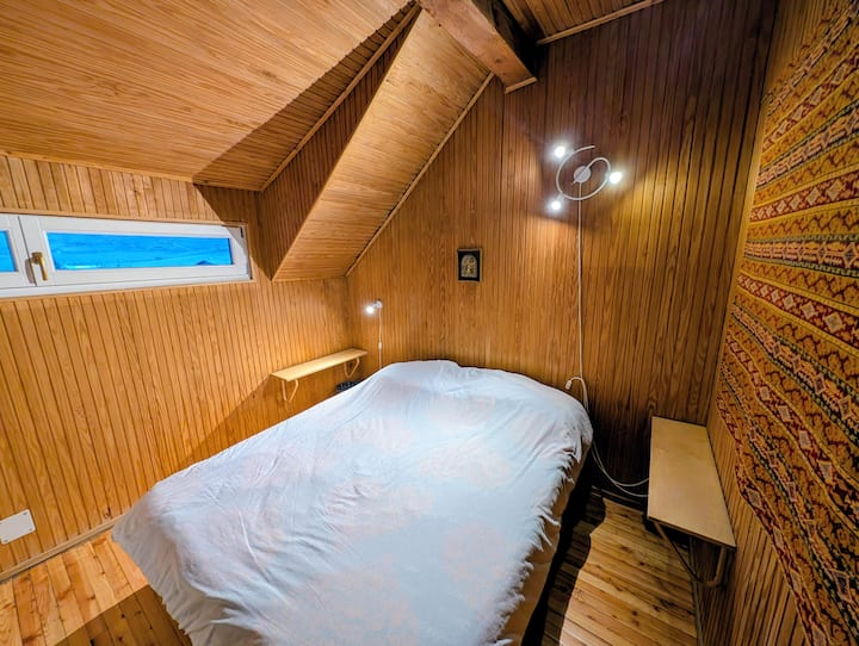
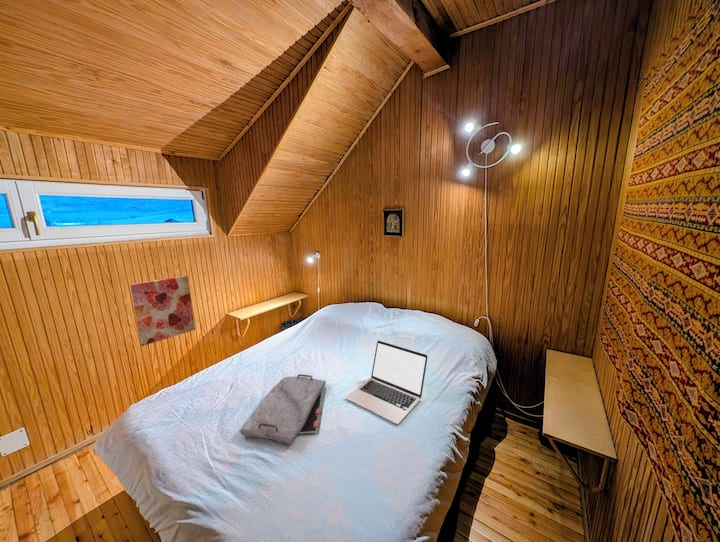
+ laptop [345,340,429,425]
+ wall art [129,275,196,347]
+ serving tray [239,373,327,445]
